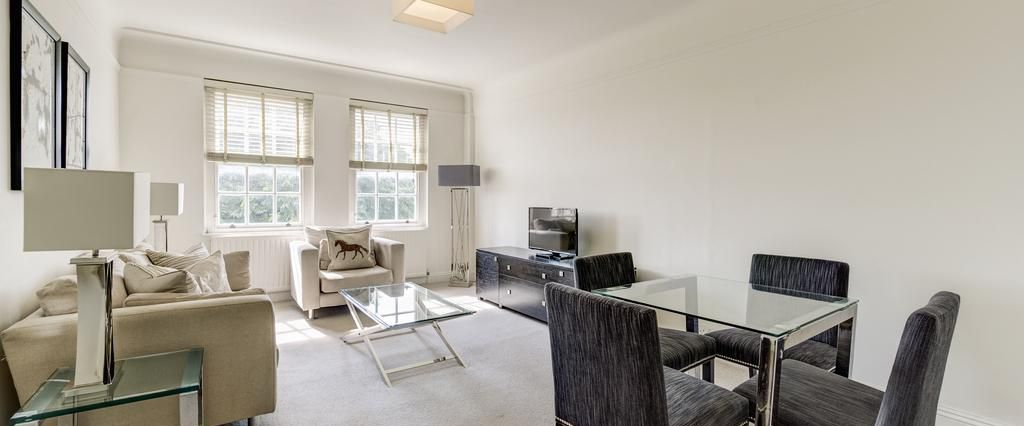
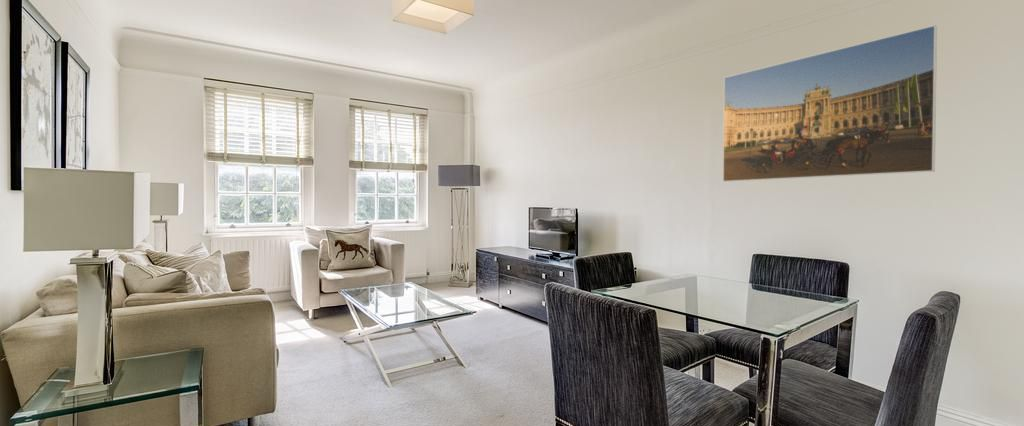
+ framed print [722,24,938,183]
